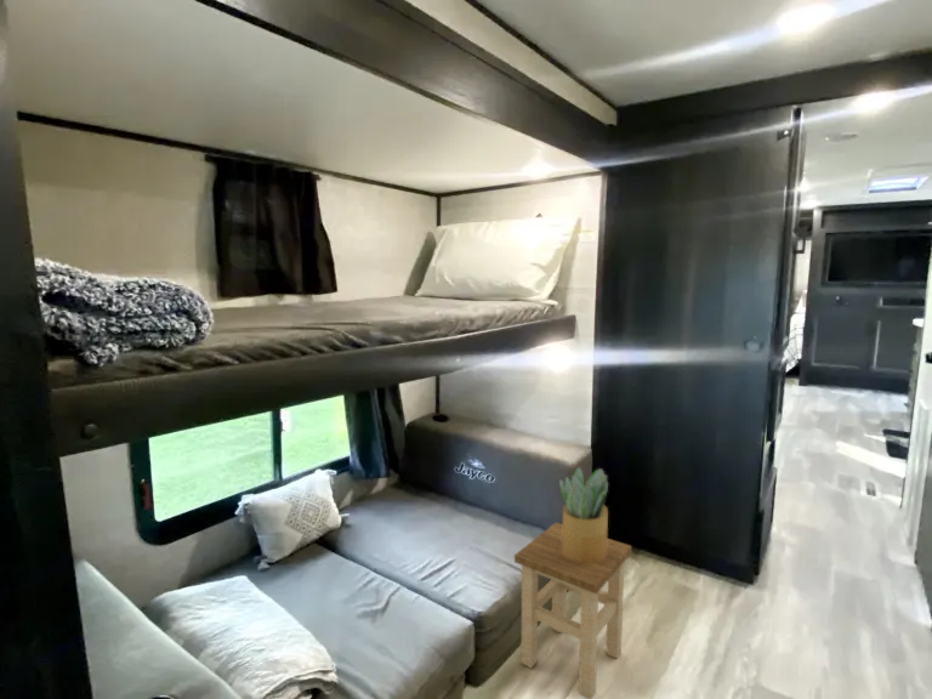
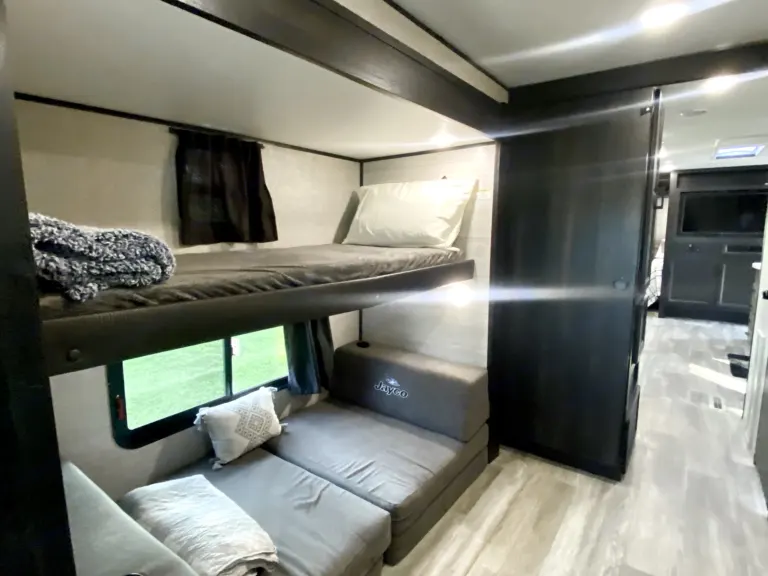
- potted plant [558,465,609,563]
- stool [513,522,632,699]
